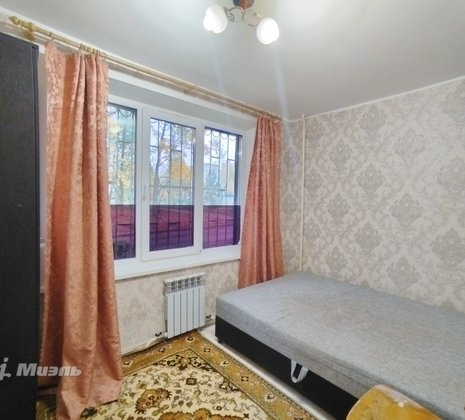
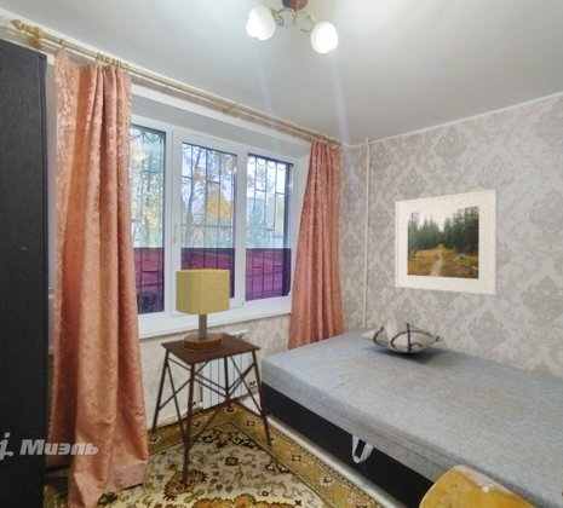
+ side table [150,331,272,484]
+ decorative pillow [358,321,444,354]
+ table lamp [174,267,231,351]
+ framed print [393,187,499,296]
